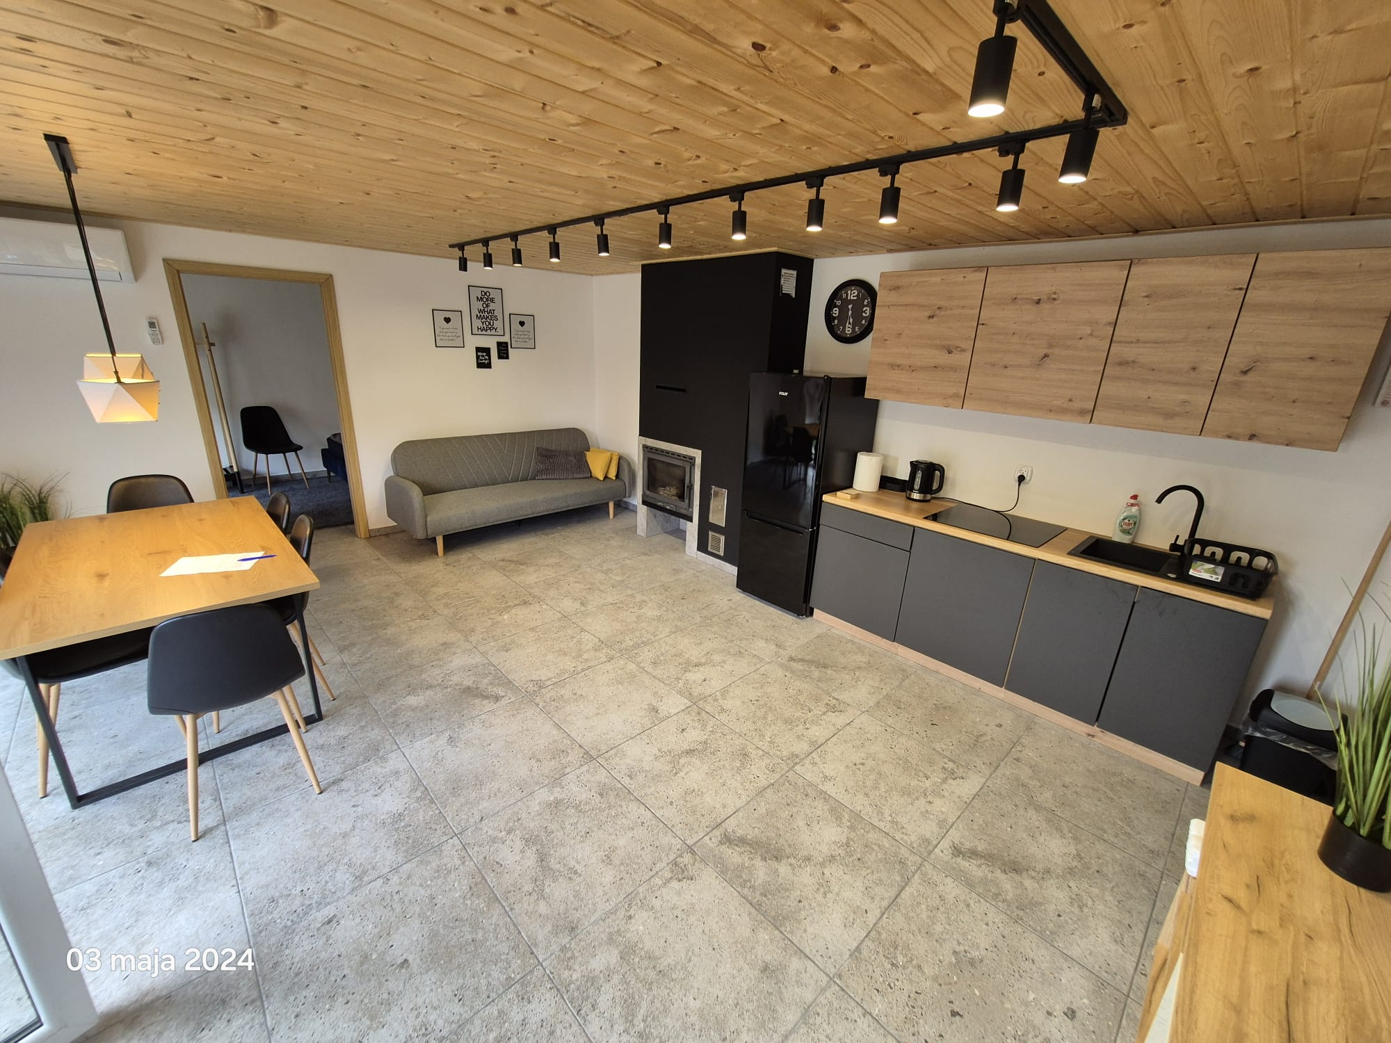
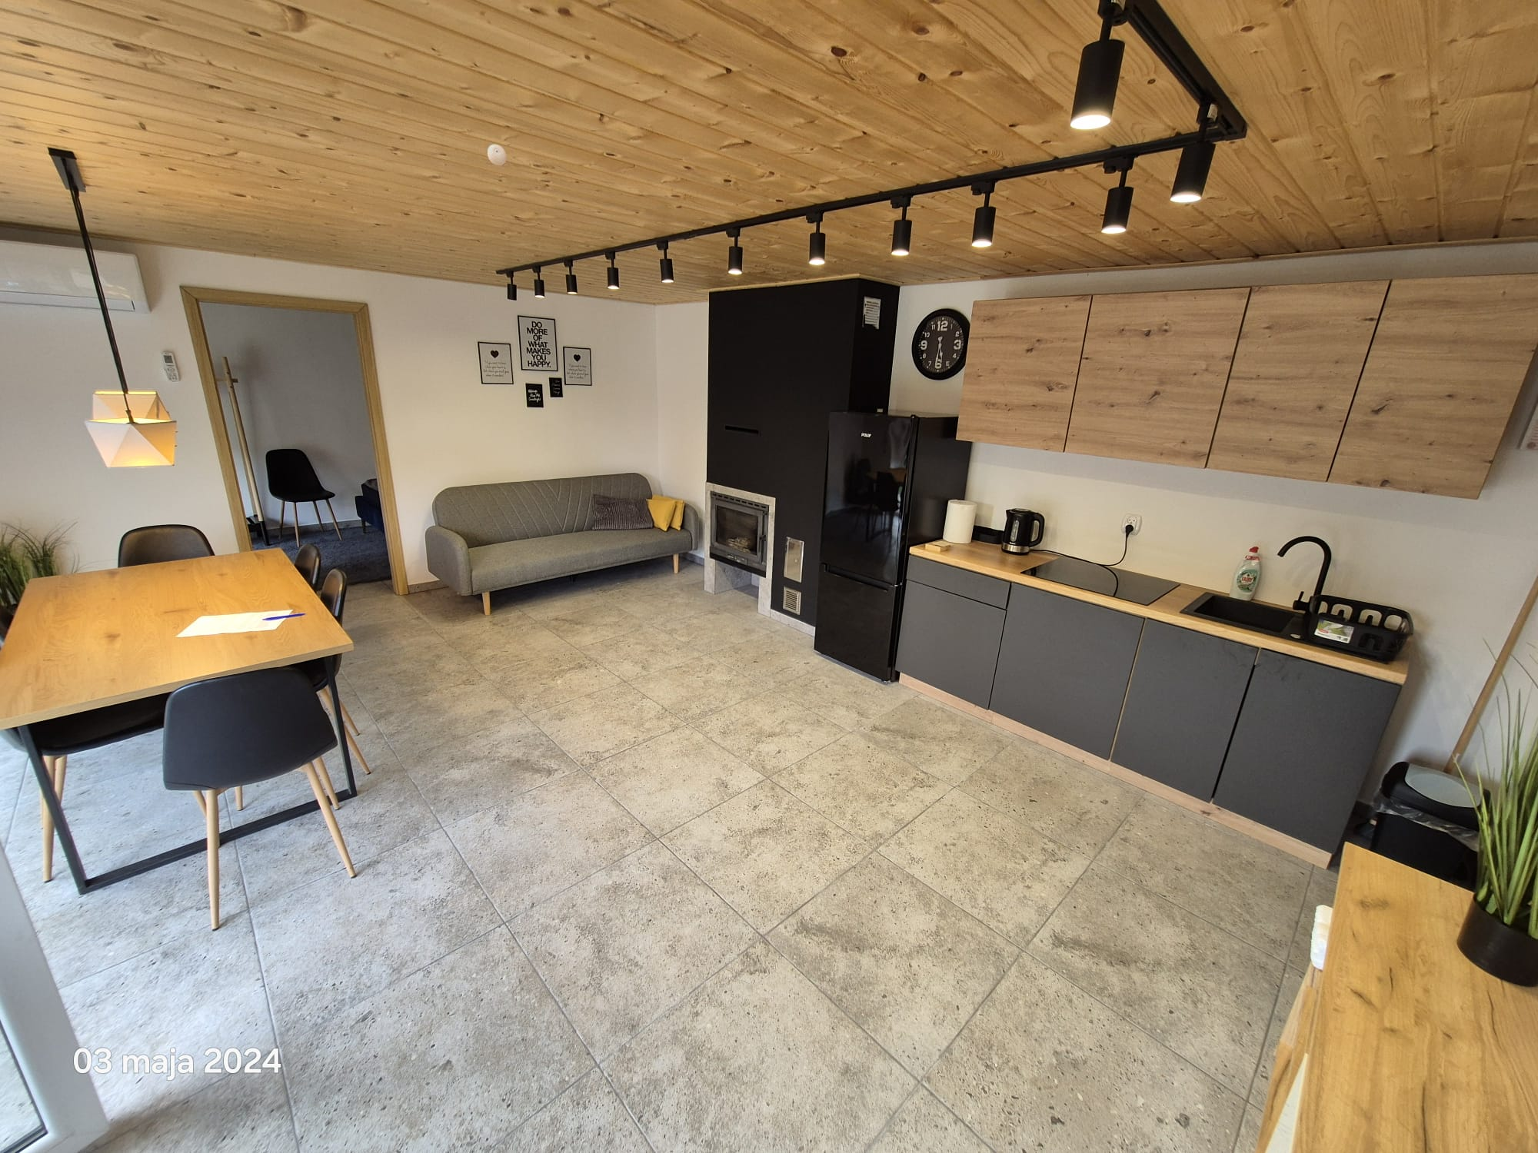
+ eyeball [487,144,507,166]
